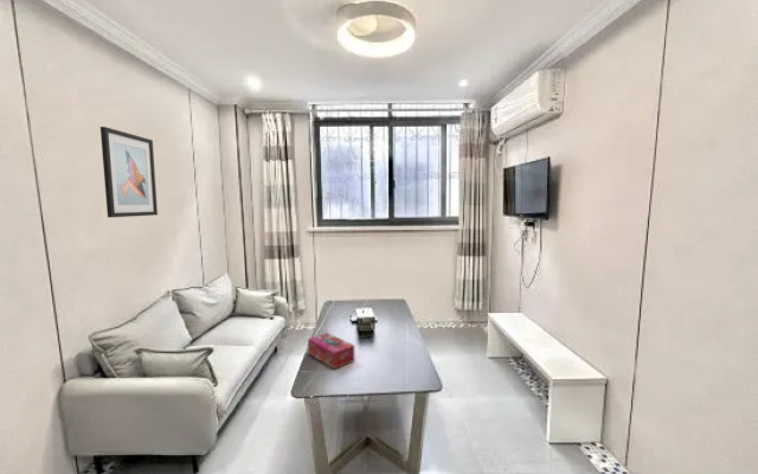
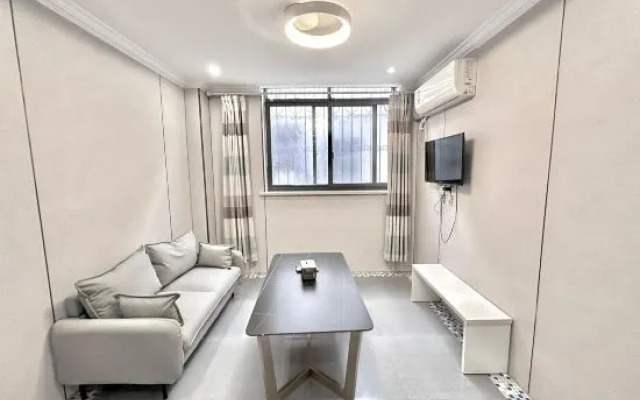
- tissue box [307,332,356,370]
- wall art [99,126,159,218]
